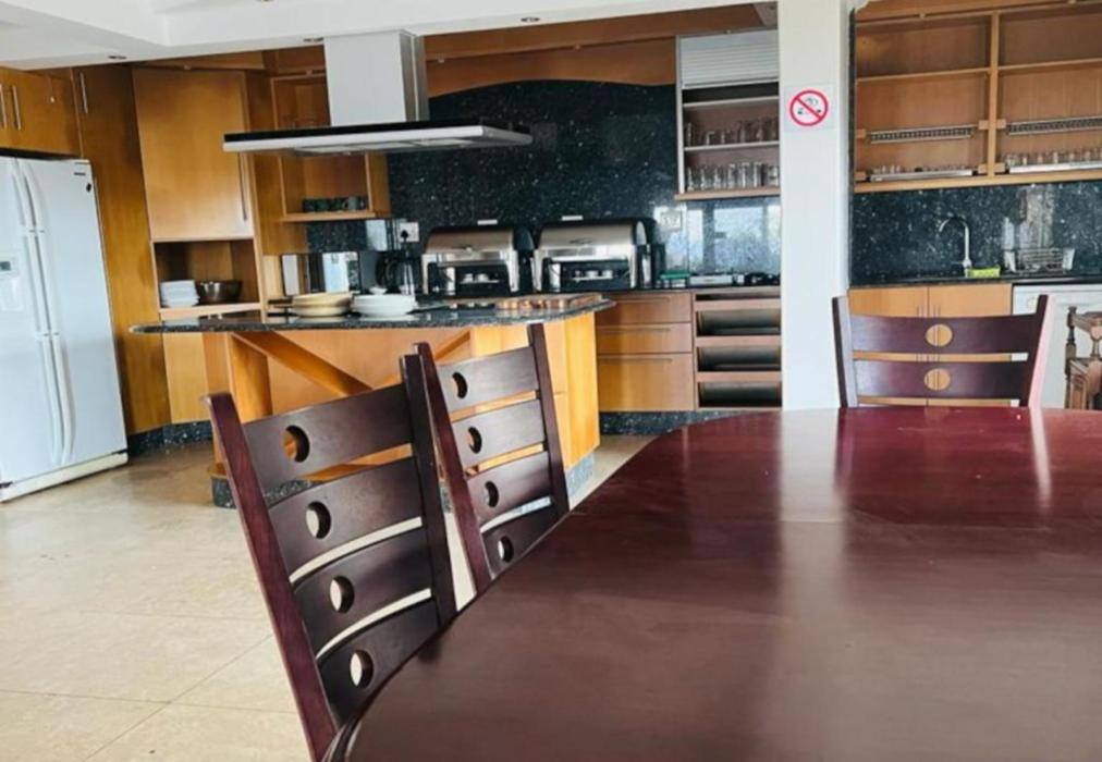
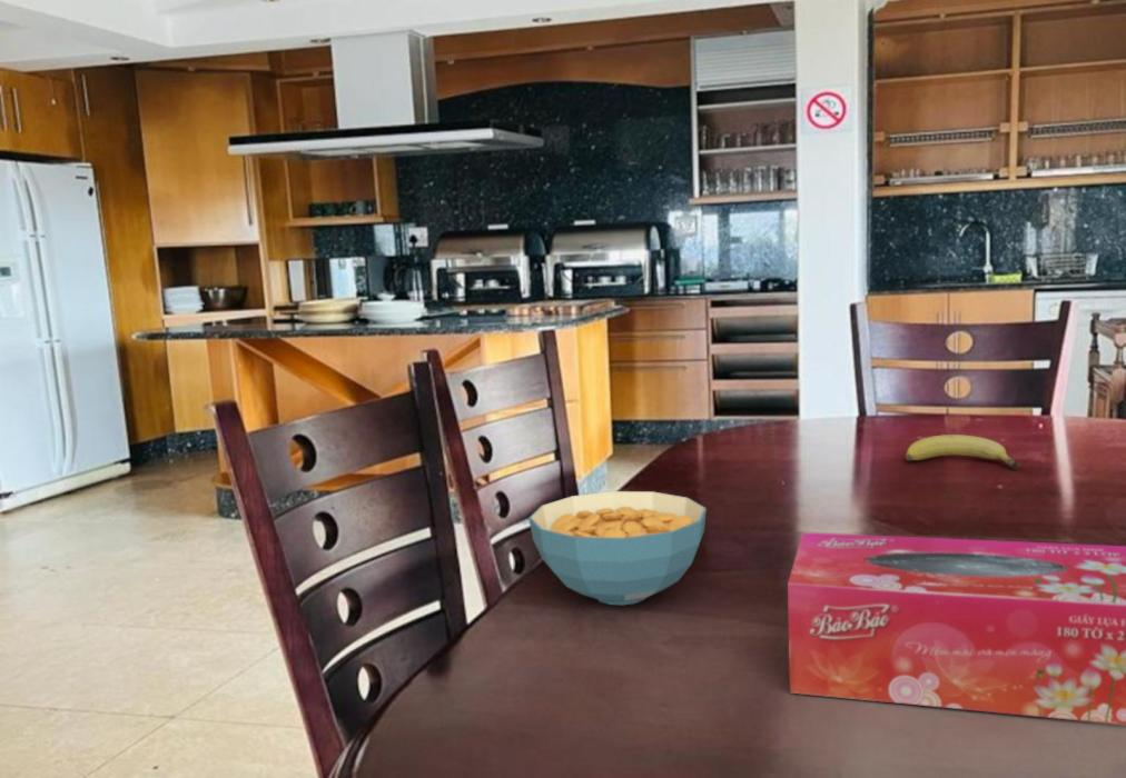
+ tissue box [787,531,1126,726]
+ fruit [905,433,1019,470]
+ cereal bowl [527,490,708,606]
